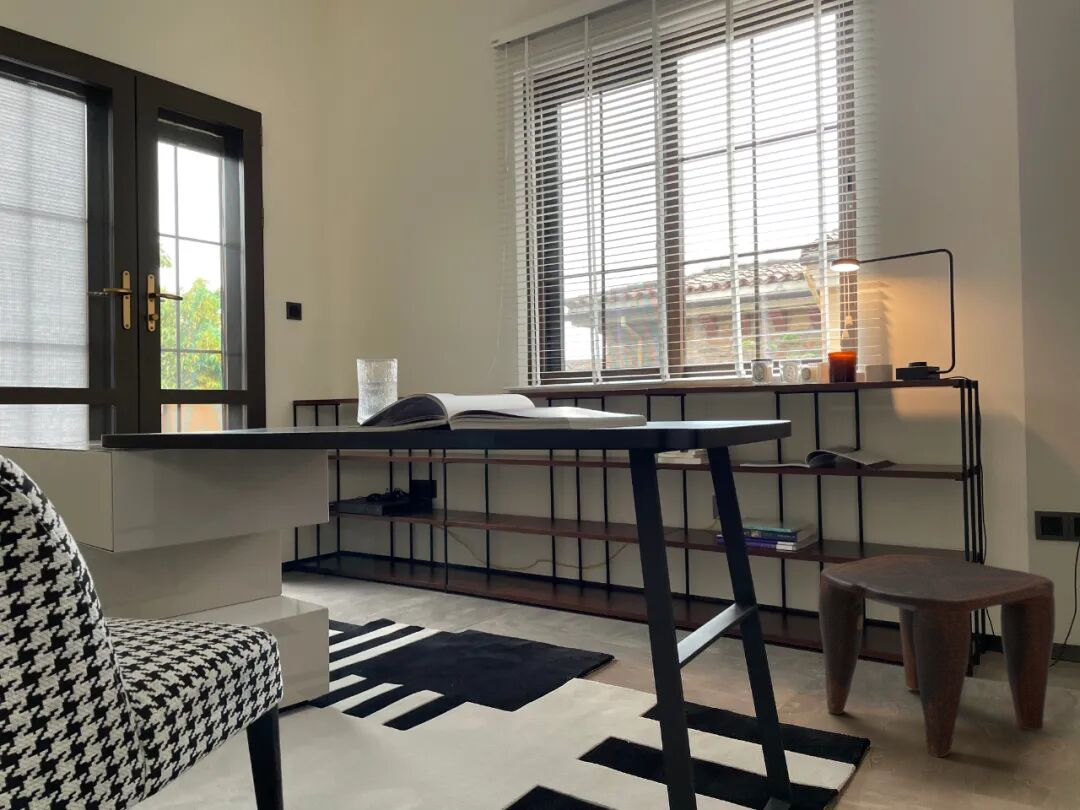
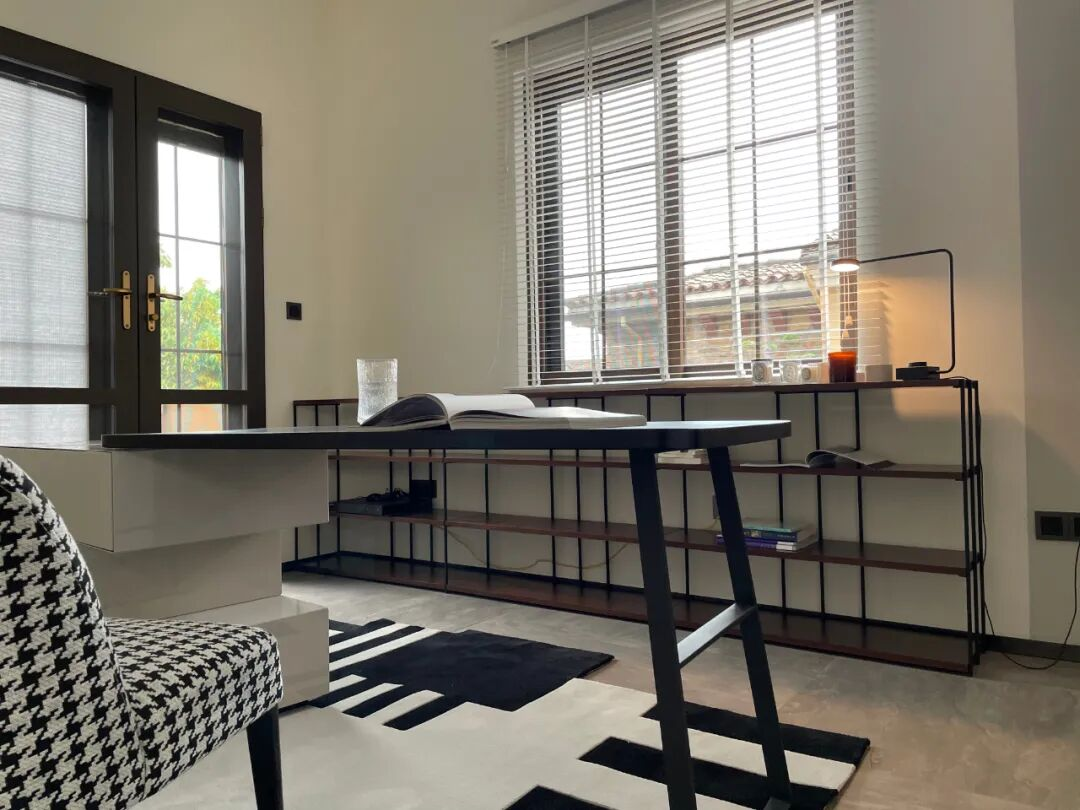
- stool [817,553,1056,758]
